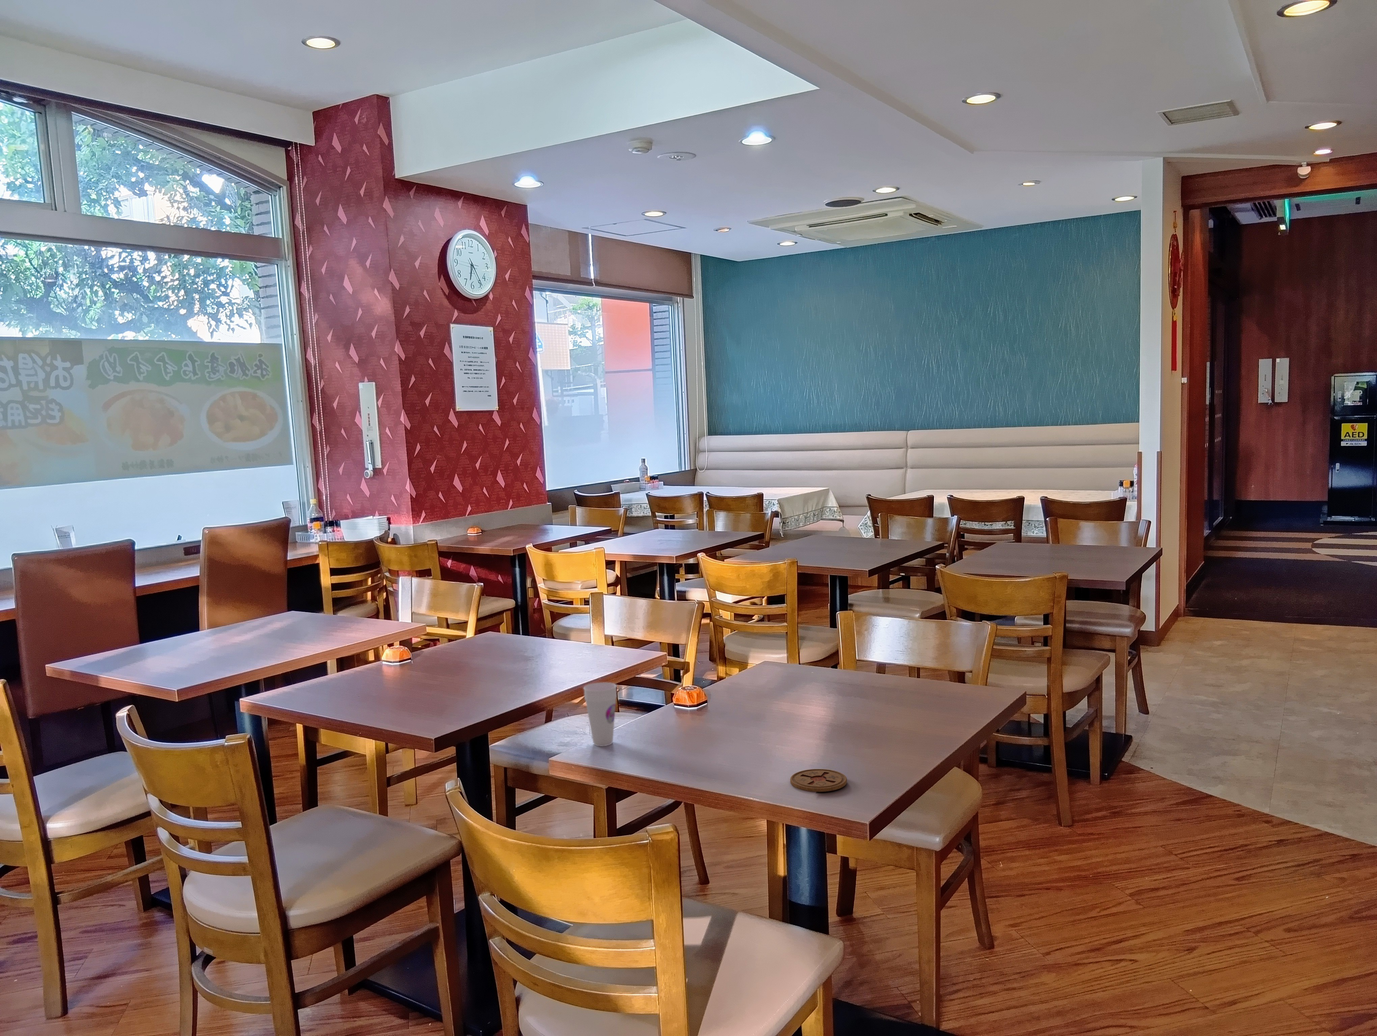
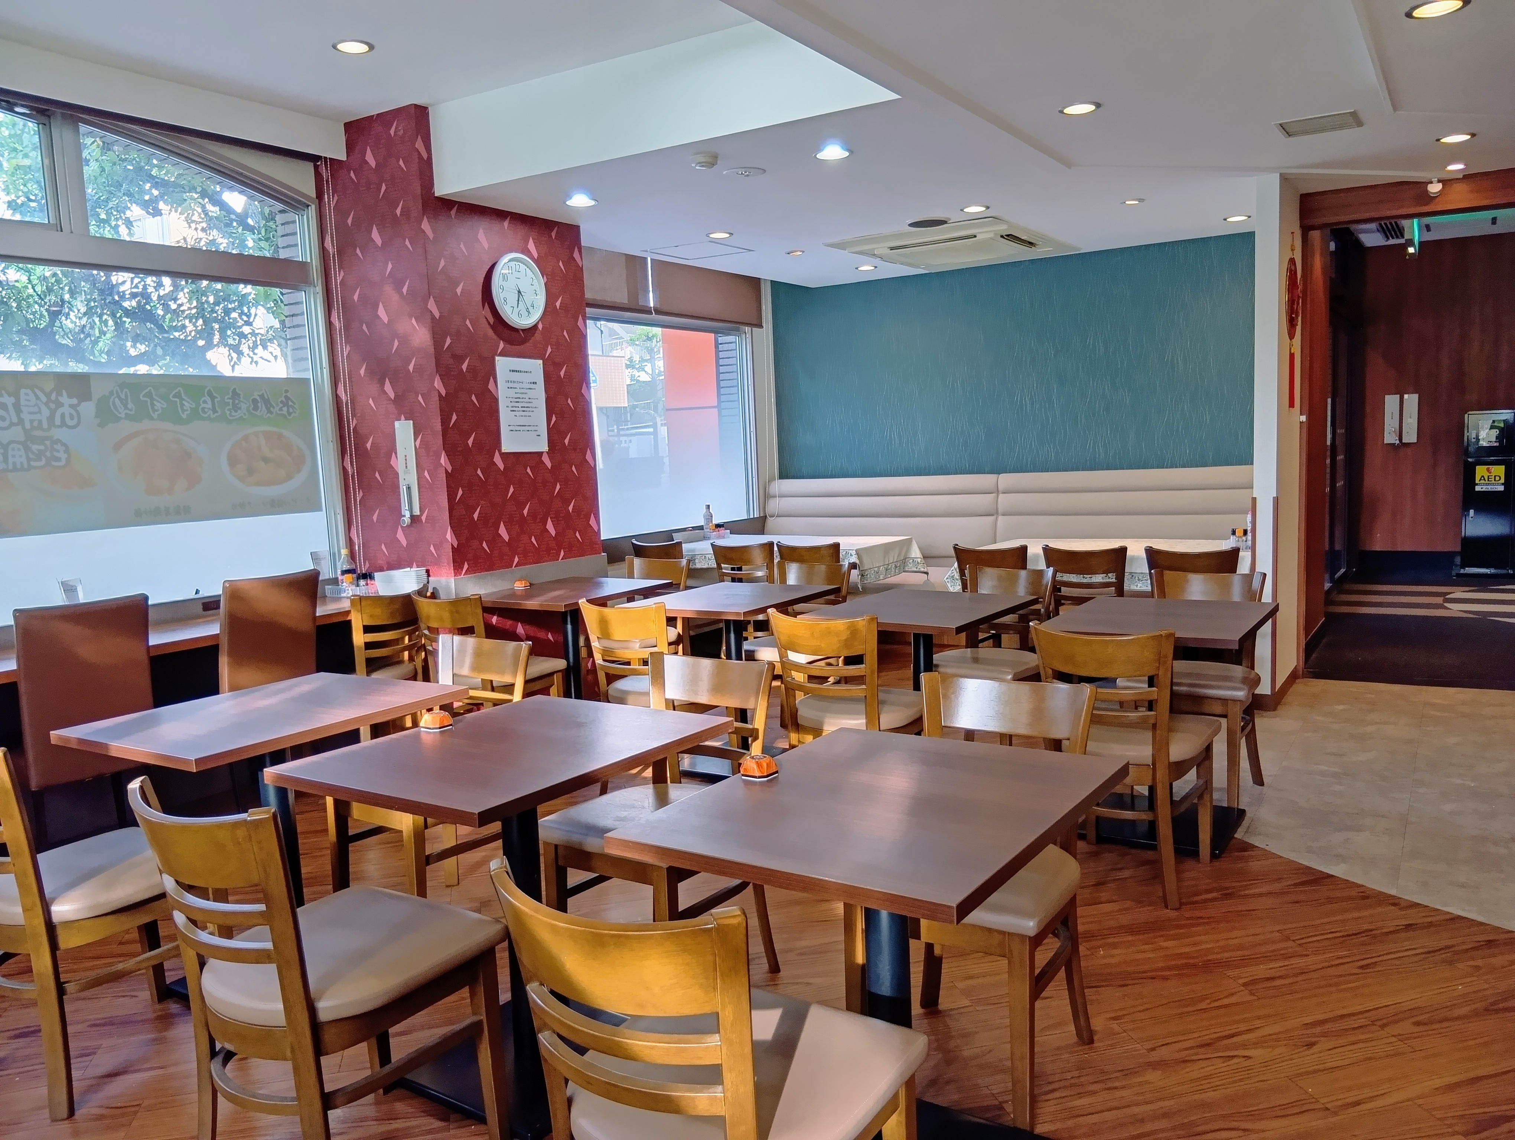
- cup [583,682,617,747]
- coaster [790,768,848,792]
